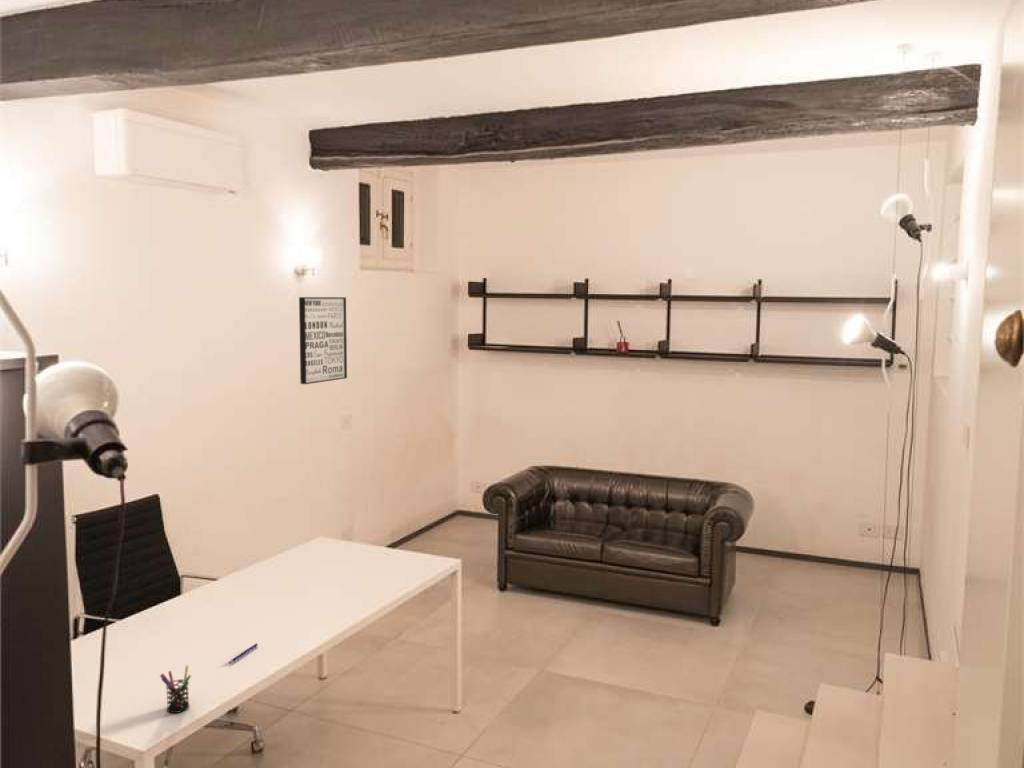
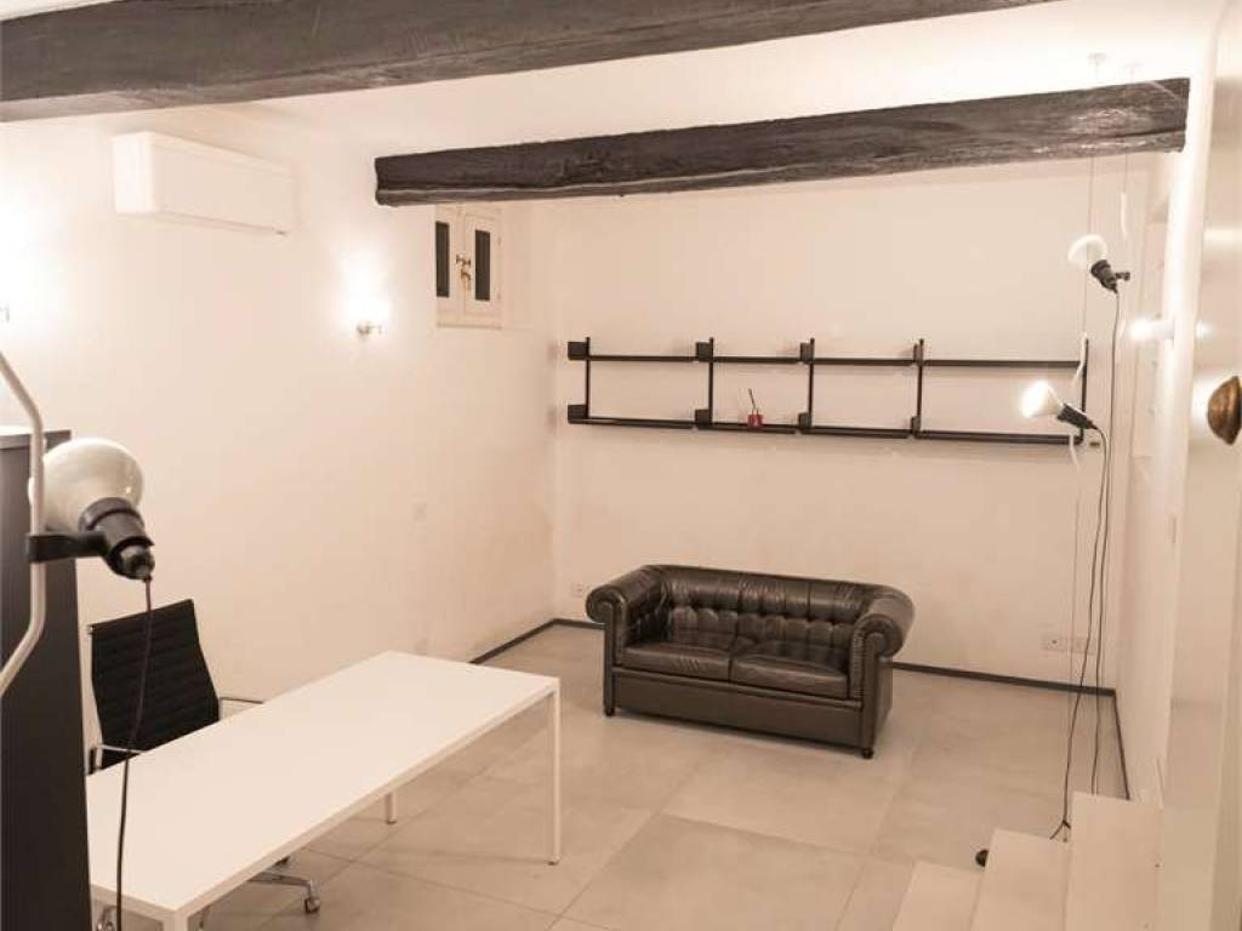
- pen holder [159,665,192,714]
- pen [228,642,259,665]
- wall art [298,296,348,385]
